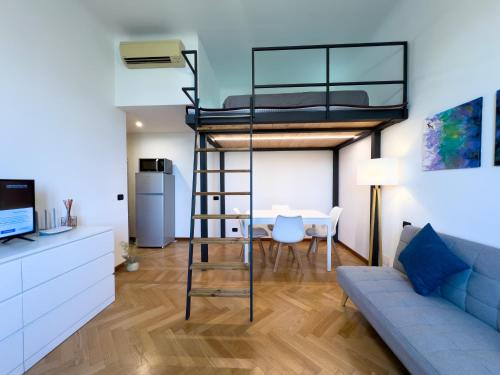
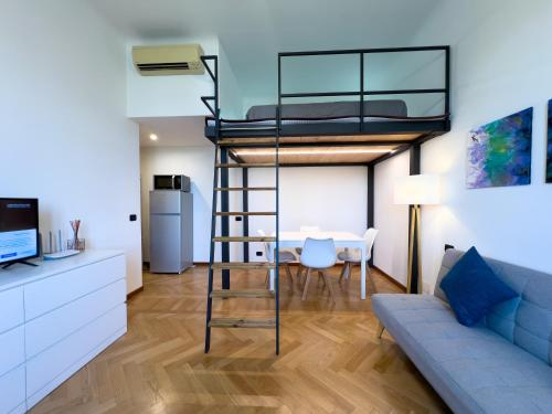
- potted plant [120,237,147,272]
